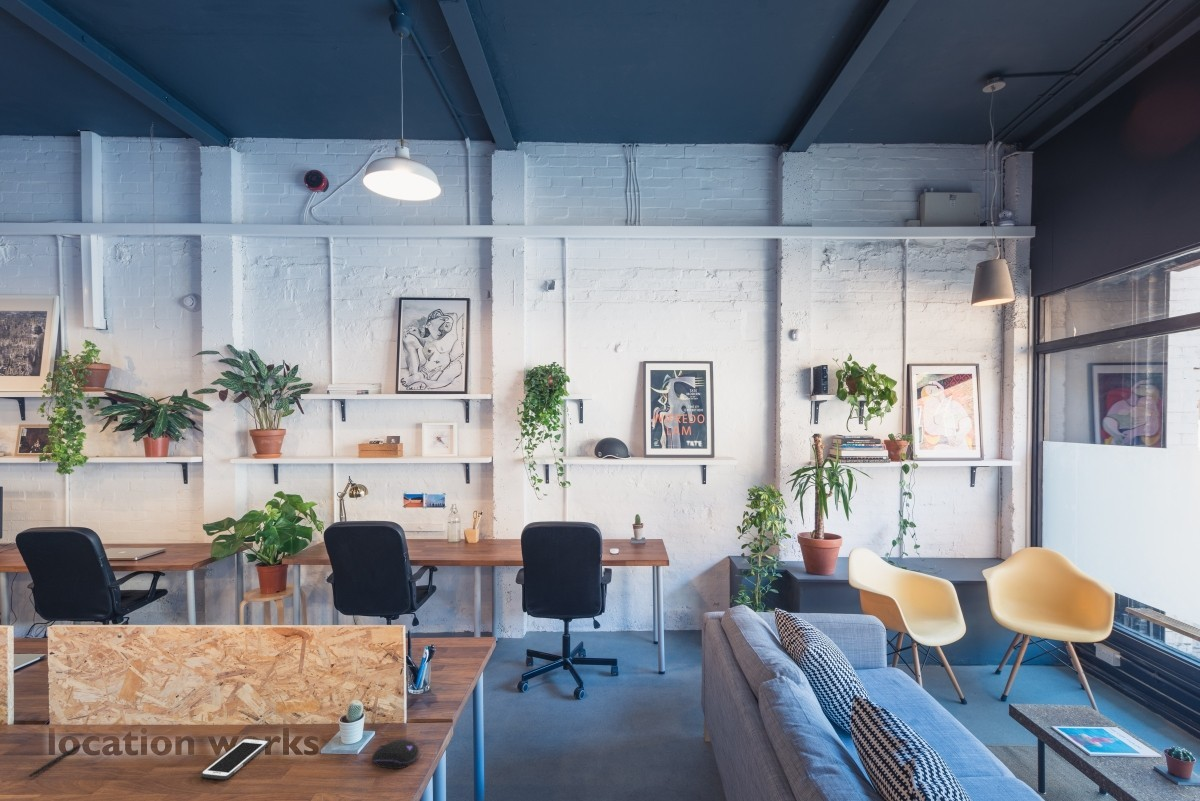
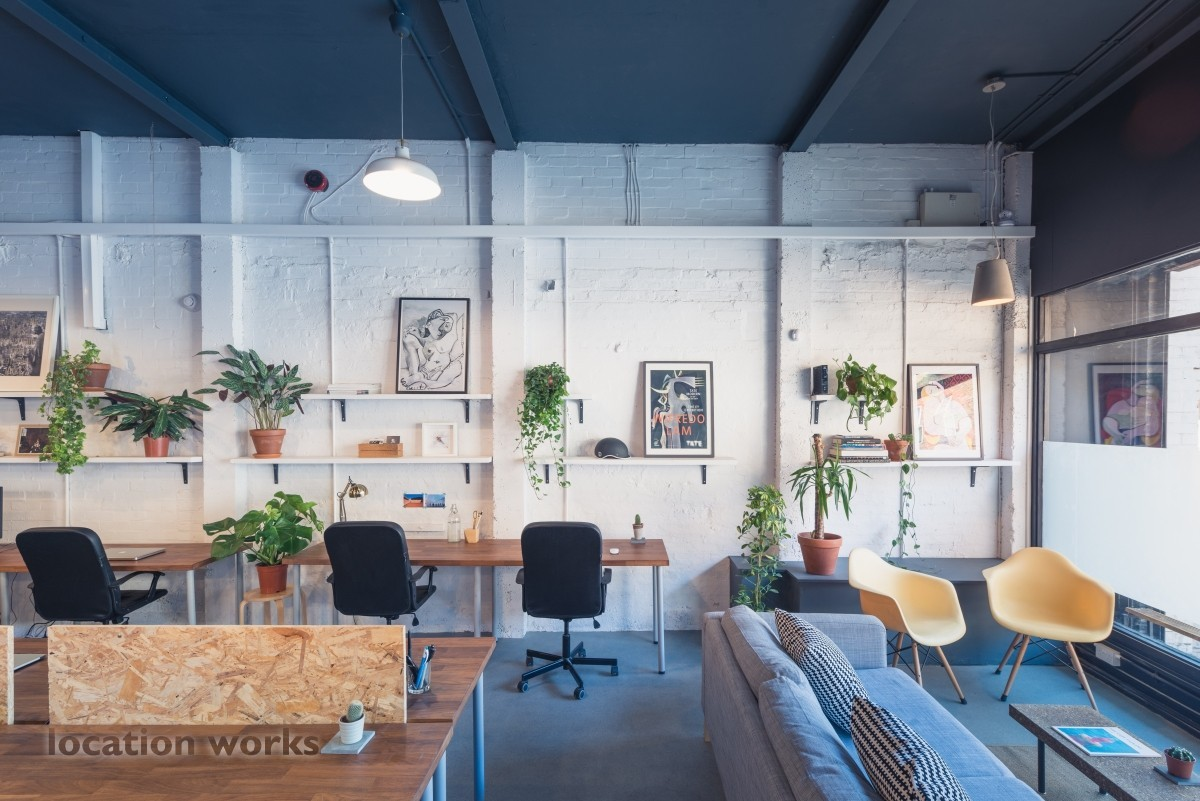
- pen [28,743,83,778]
- computer mouse [371,739,420,770]
- cell phone [200,737,270,781]
